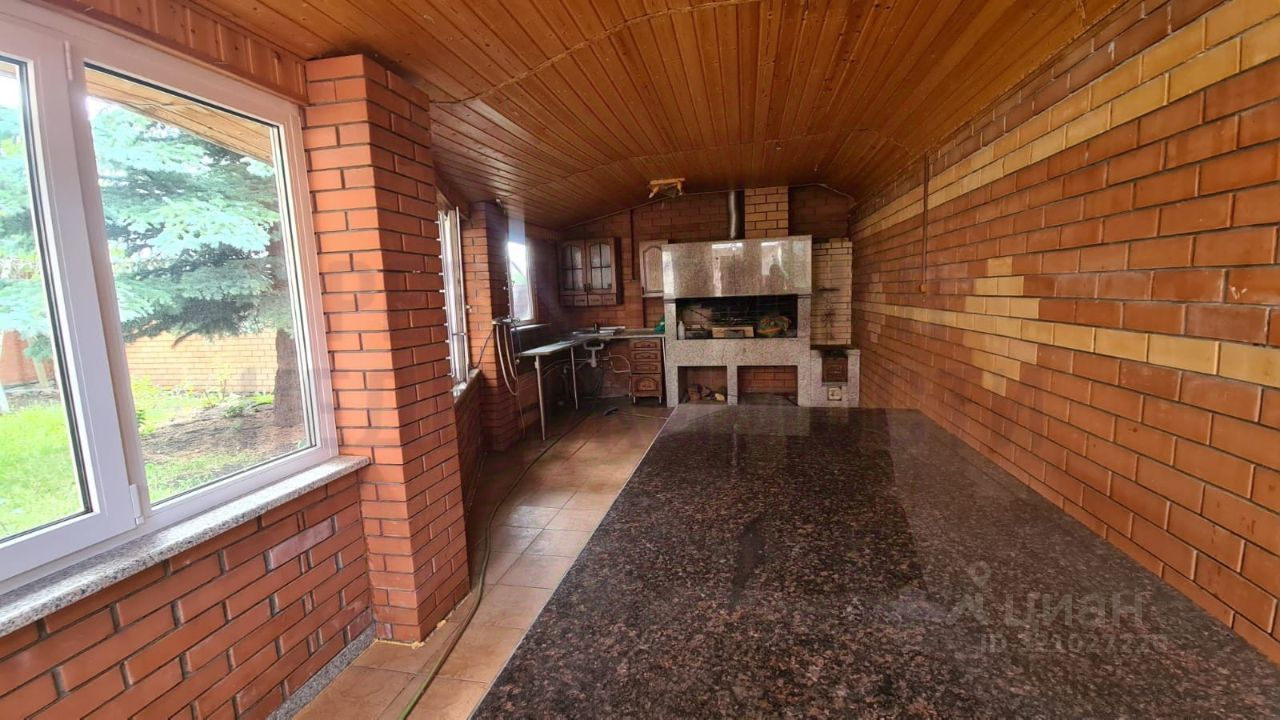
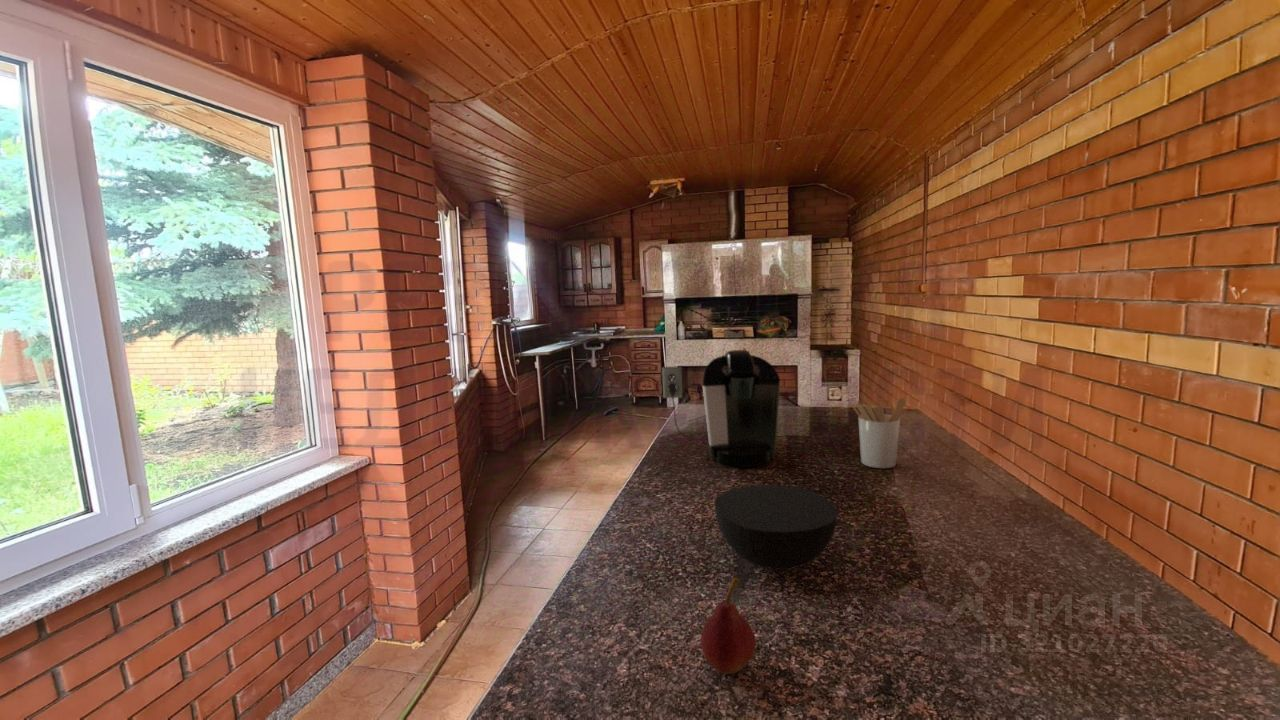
+ utensil holder [849,396,907,469]
+ coffee maker [661,349,781,468]
+ bowl [714,484,839,571]
+ fruit [700,576,757,675]
